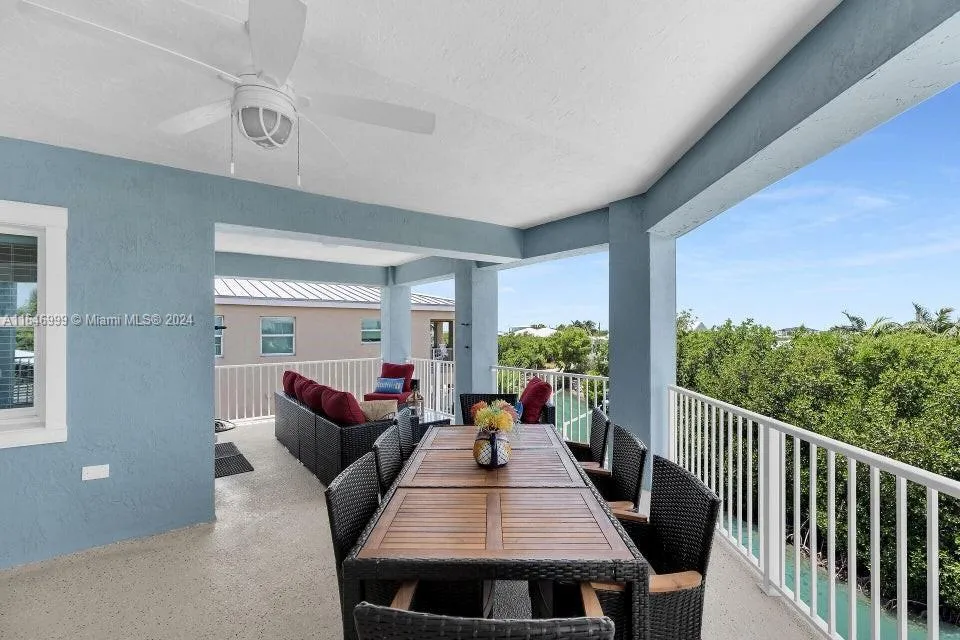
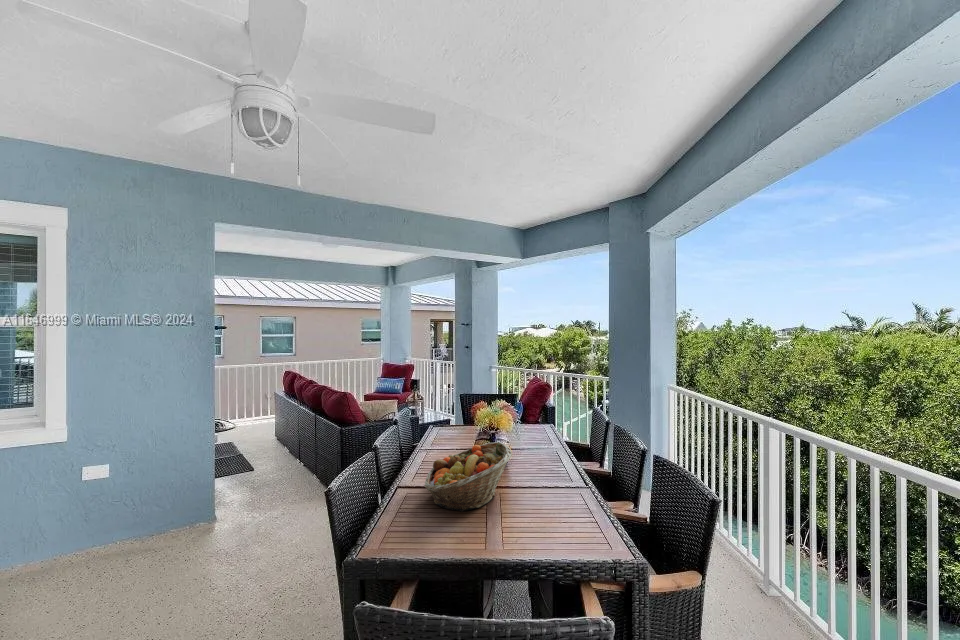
+ fruit basket [423,441,513,513]
